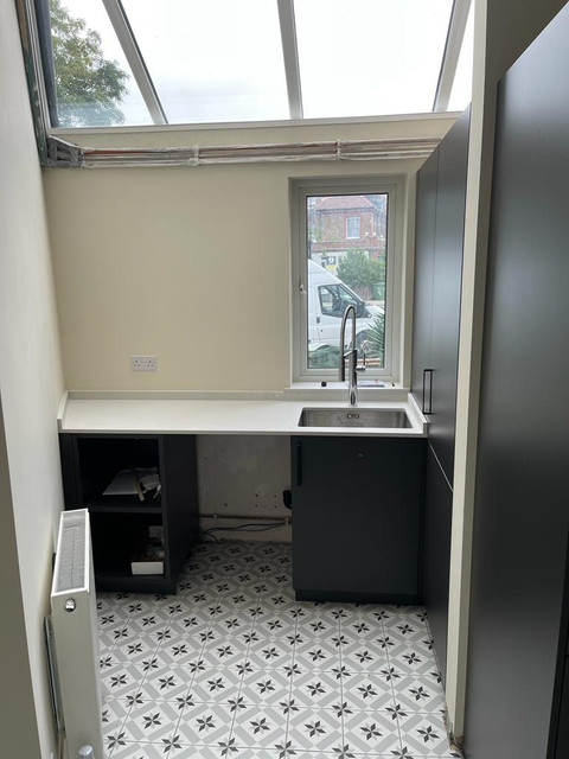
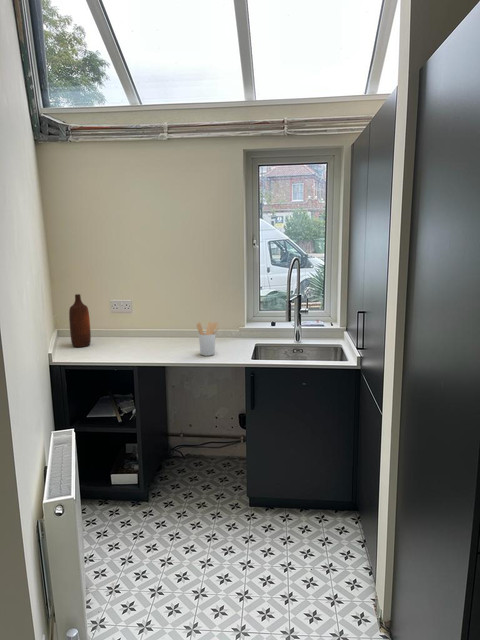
+ bottle [68,293,92,348]
+ utensil holder [196,321,220,357]
